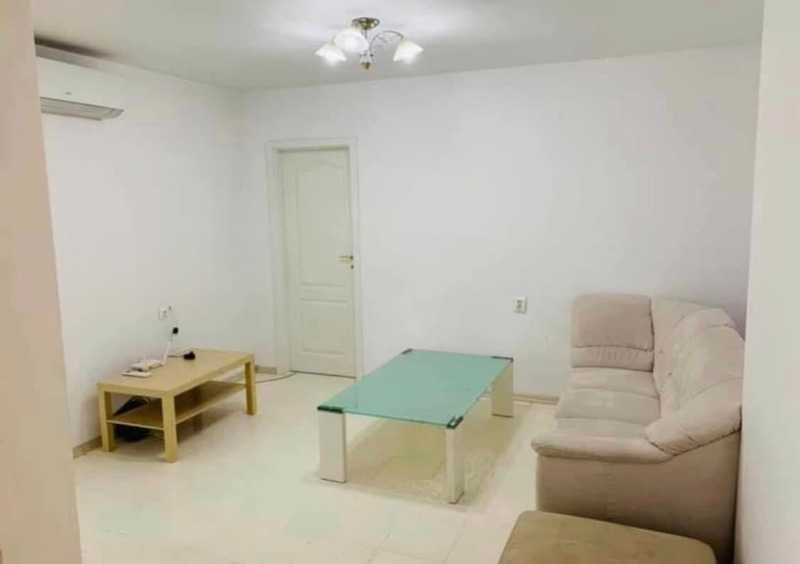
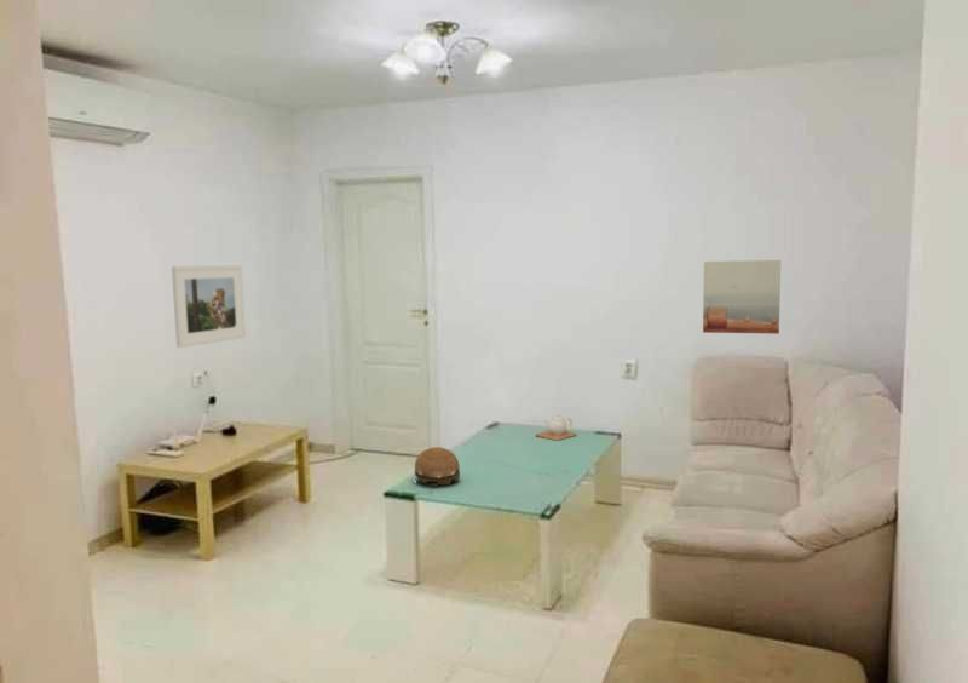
+ wall art [702,259,782,335]
+ teapot [535,413,577,442]
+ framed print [171,264,247,349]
+ decorative bowl [414,446,461,488]
